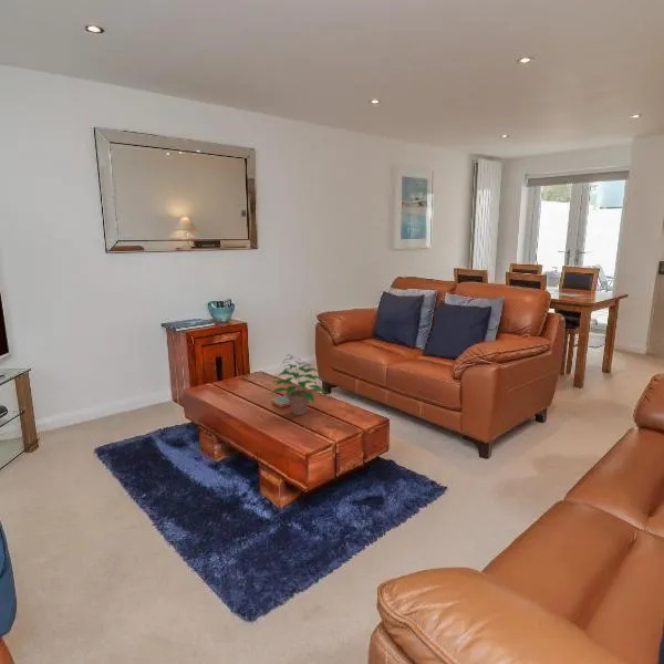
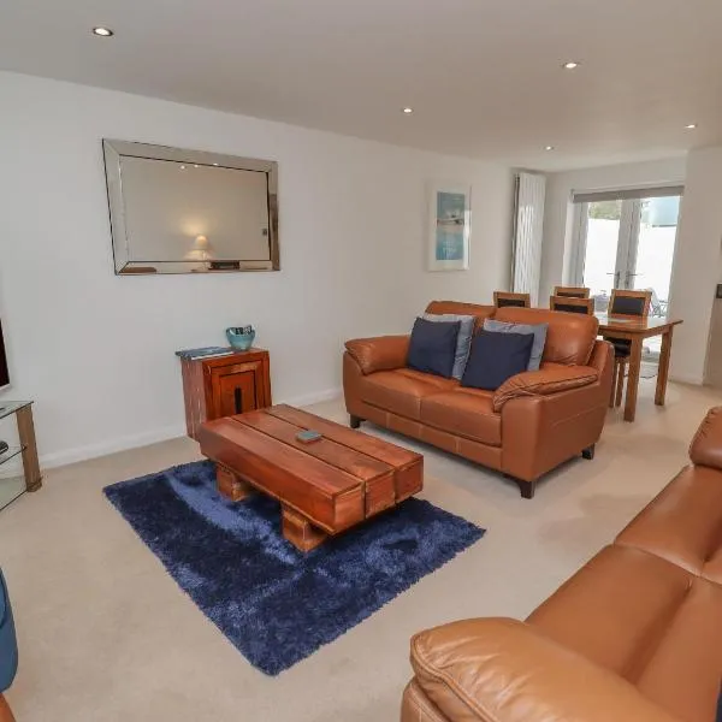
- potted plant [269,353,328,416]
